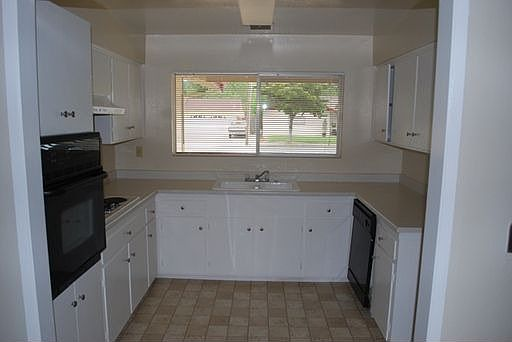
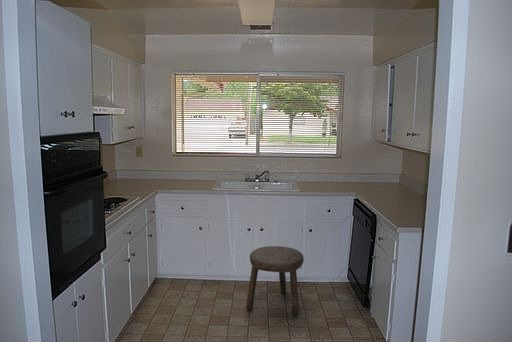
+ stool [245,245,305,317]
